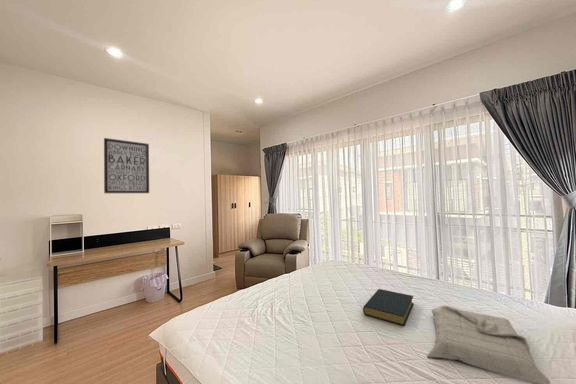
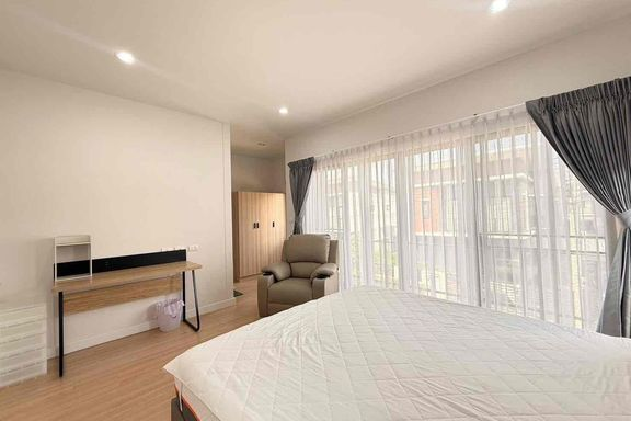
- hardback book [362,288,415,327]
- wall art [103,137,150,194]
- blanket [426,304,552,384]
